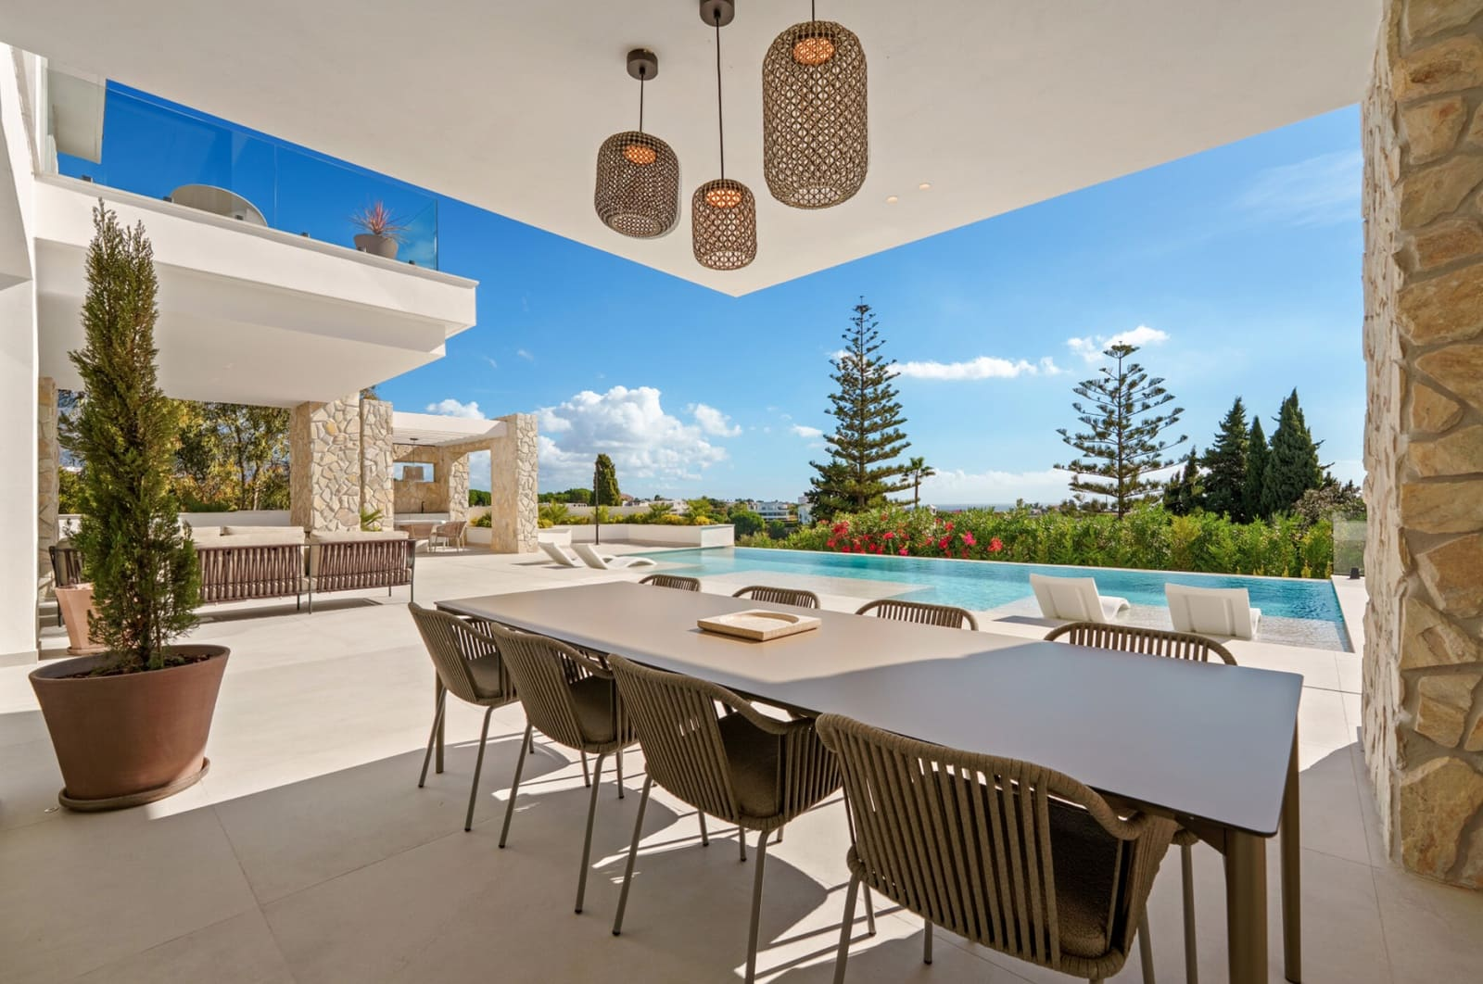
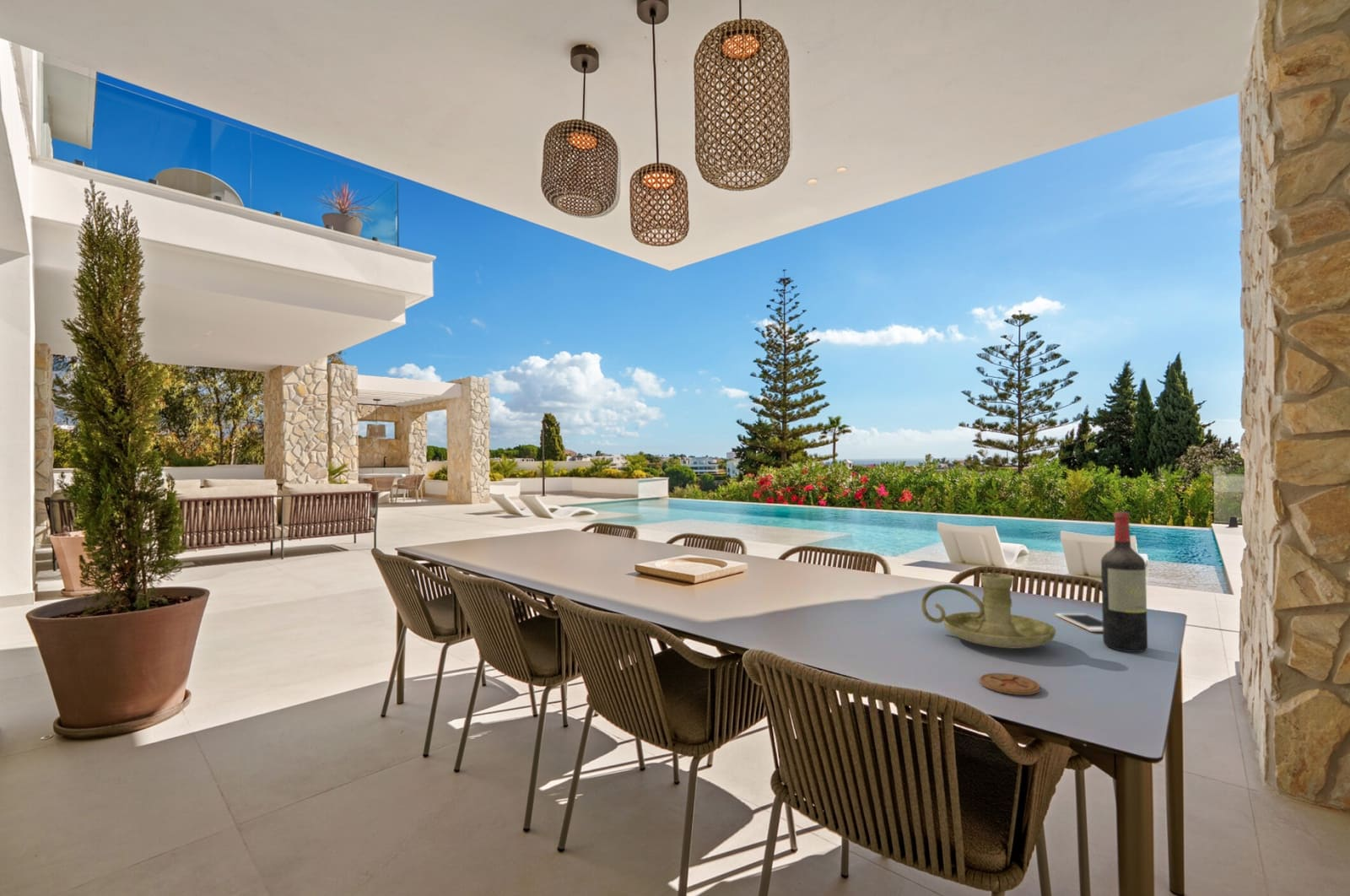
+ wine bottle [1100,510,1148,653]
+ coaster [979,672,1041,696]
+ candle holder [921,572,1056,649]
+ cell phone [1055,613,1103,633]
